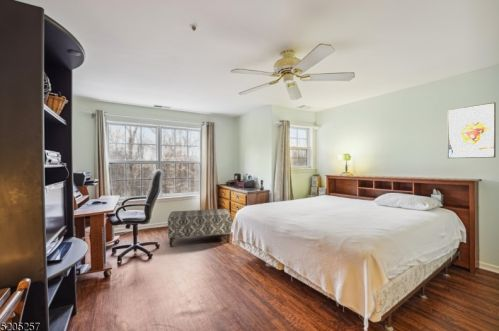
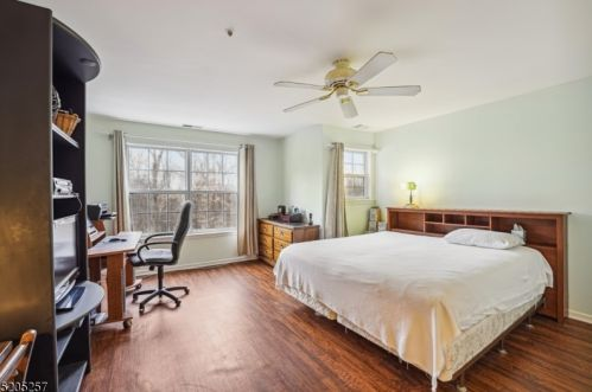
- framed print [446,101,497,159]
- bench [167,208,232,248]
